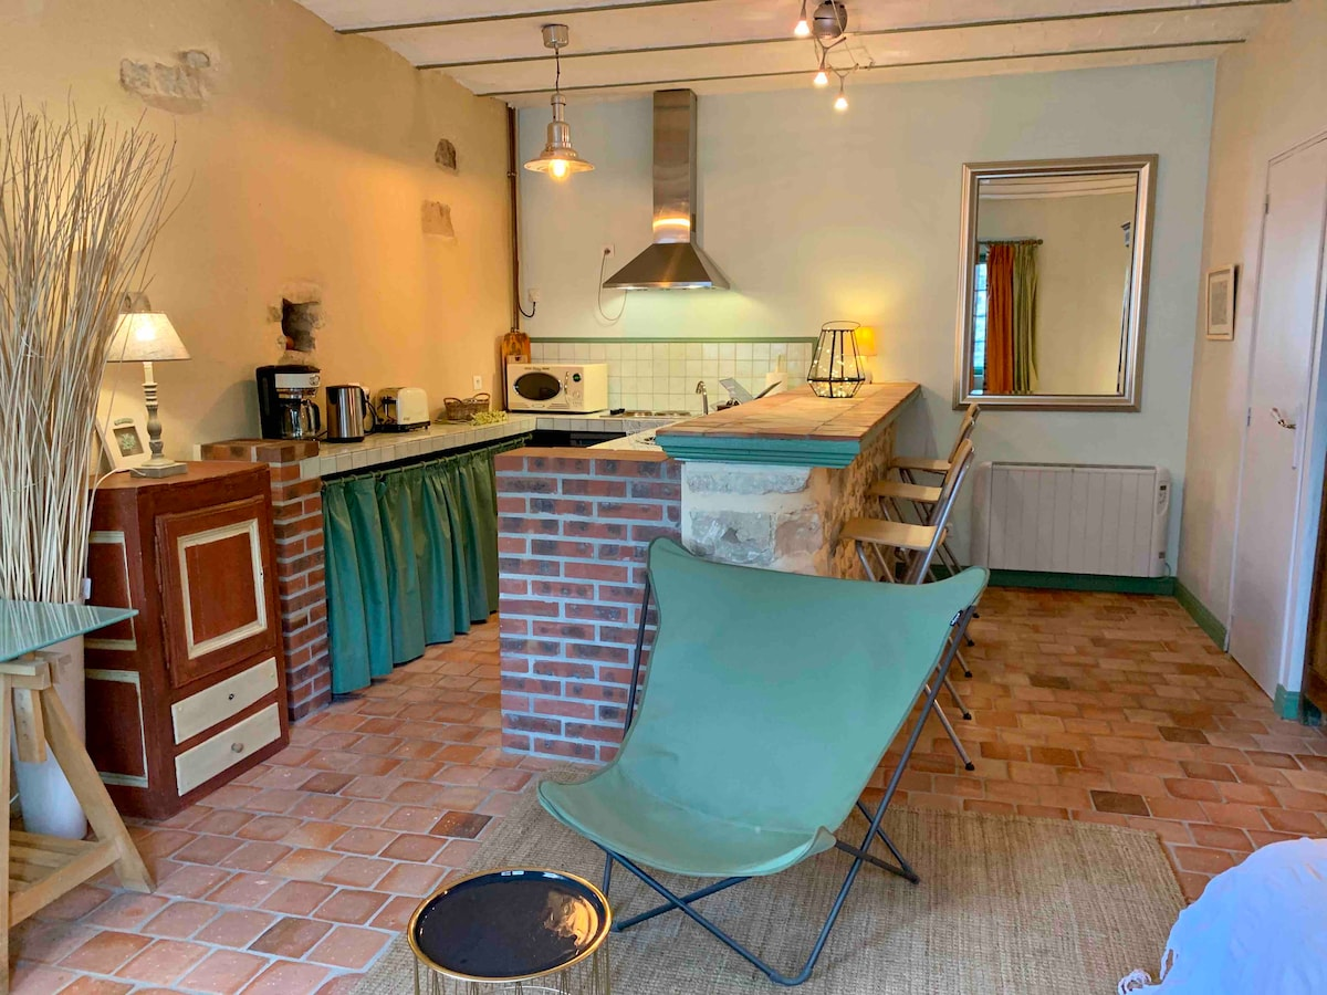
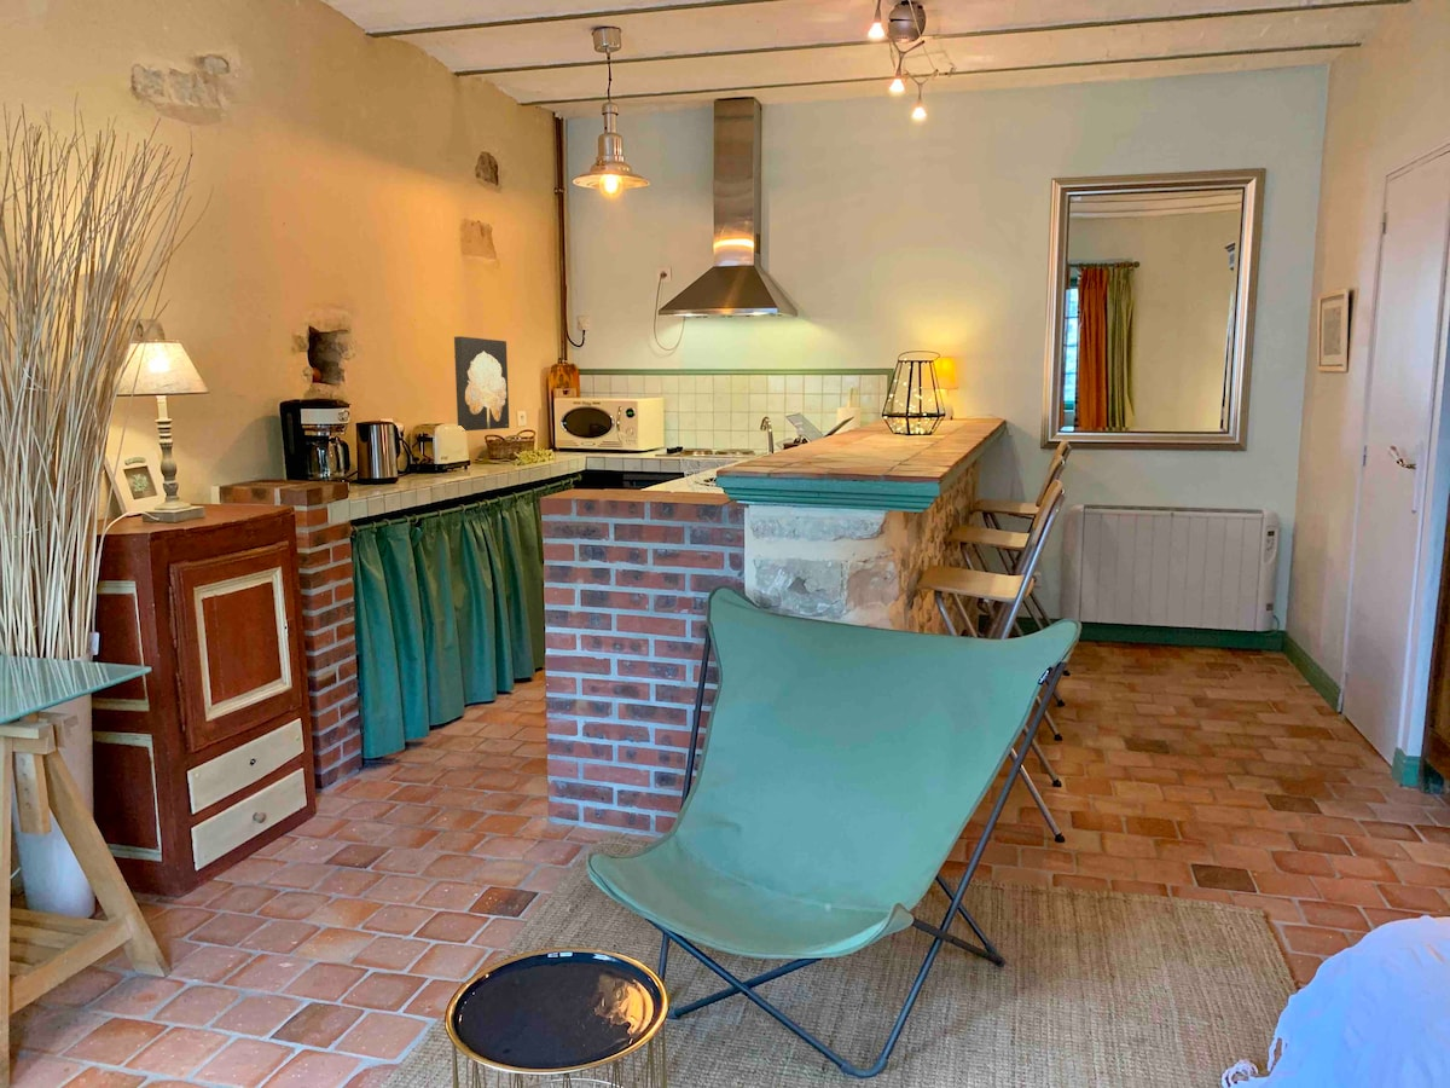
+ wall art [453,335,510,432]
